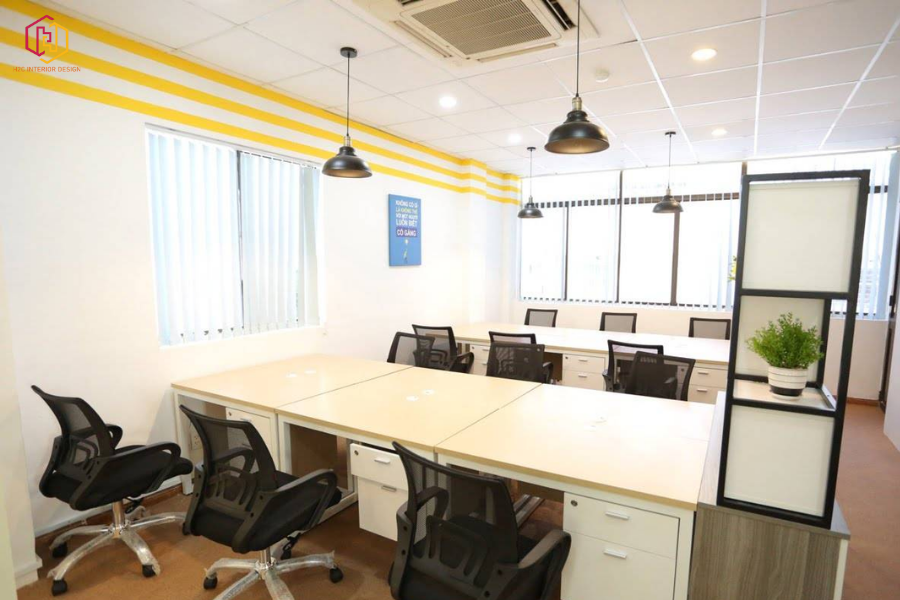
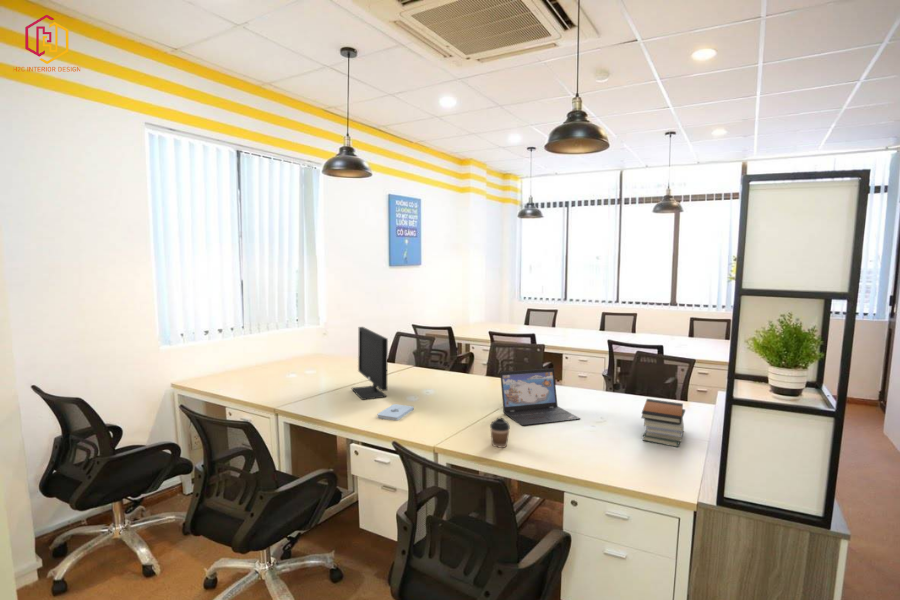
+ monitor [351,326,389,401]
+ notepad [376,403,415,421]
+ book stack [640,398,686,448]
+ coffee cup [489,417,511,449]
+ laptop [499,367,581,427]
